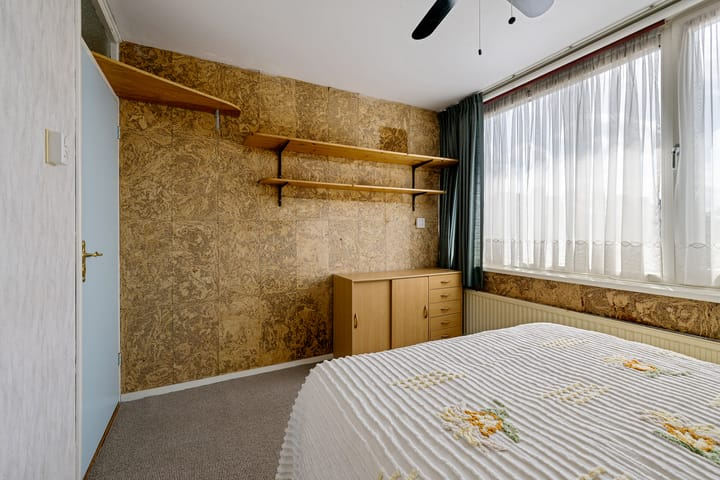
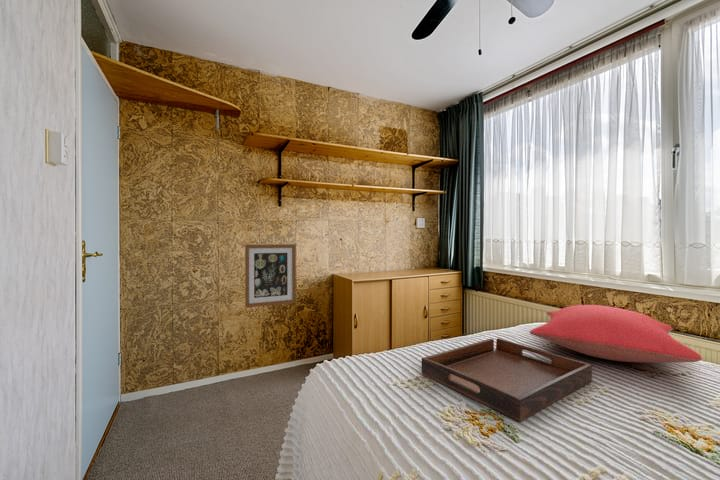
+ pillow [529,304,703,363]
+ serving tray [421,337,593,423]
+ wall art [244,243,297,309]
